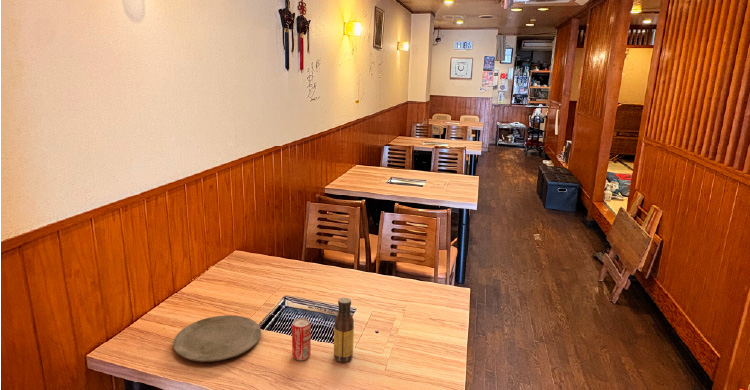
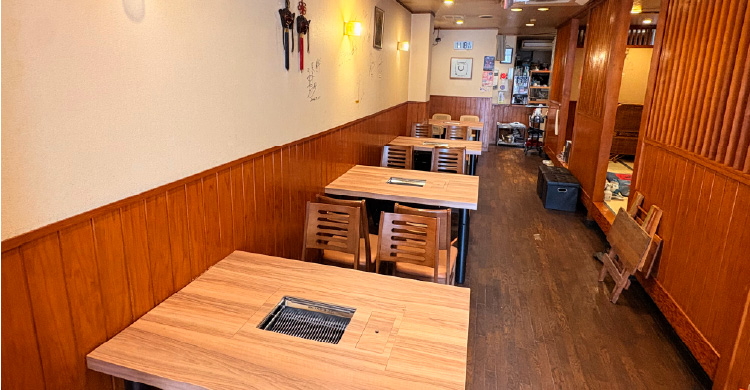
- beverage can [291,317,312,361]
- sauce bottle [333,297,355,363]
- plate [172,314,262,363]
